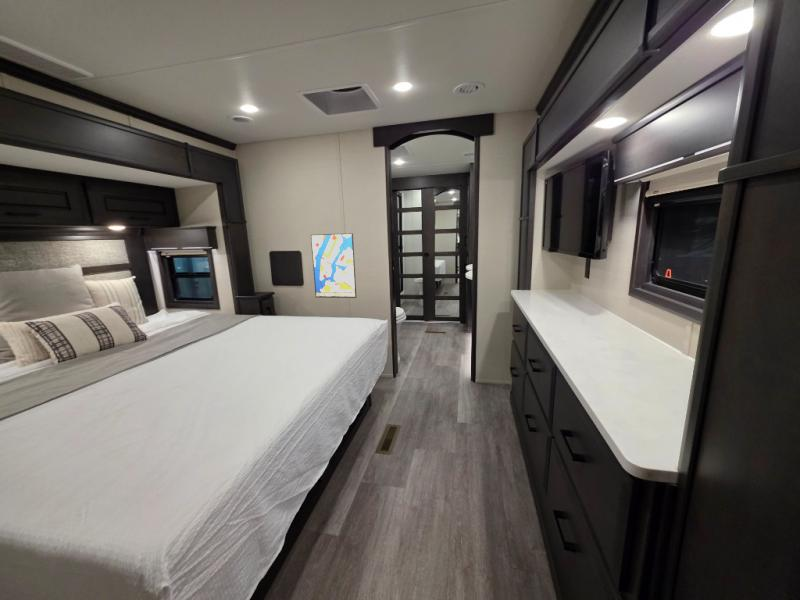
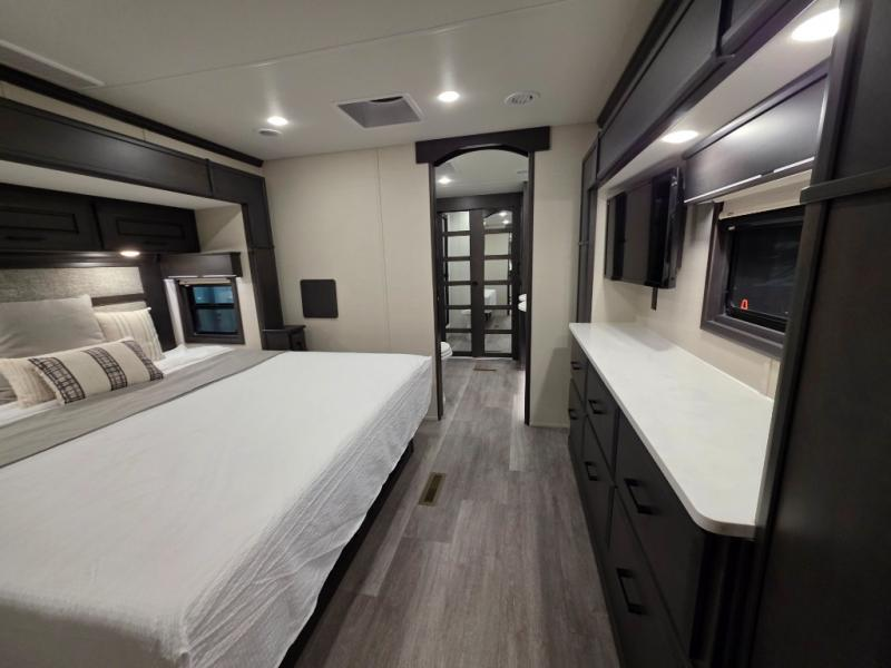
- wall art [310,232,357,299]
